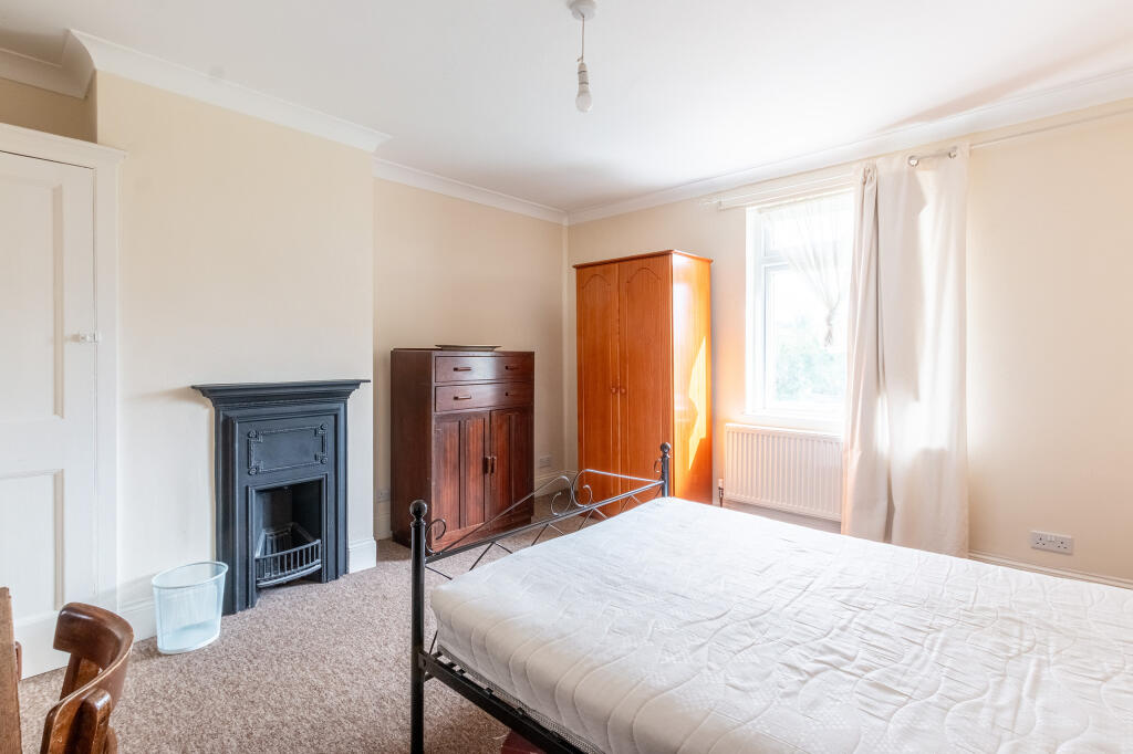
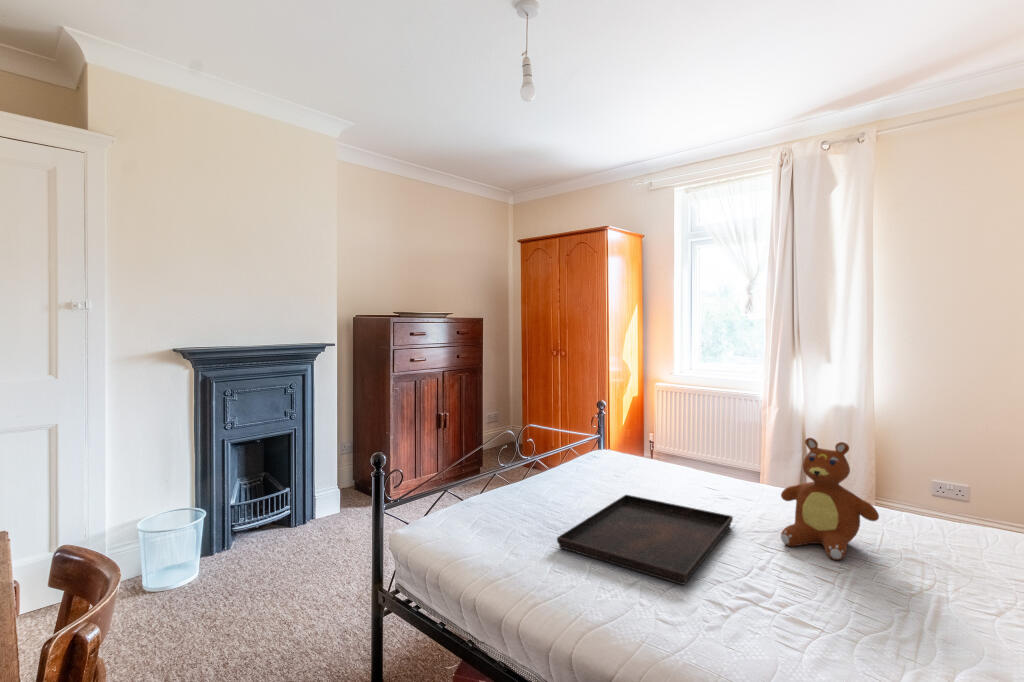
+ serving tray [556,494,734,586]
+ teddy bear [780,437,880,561]
